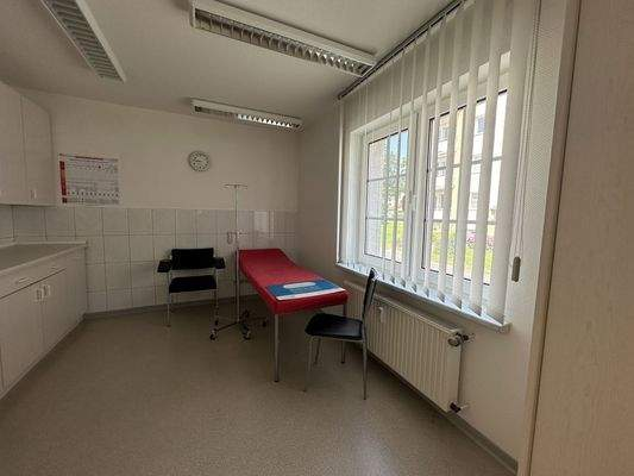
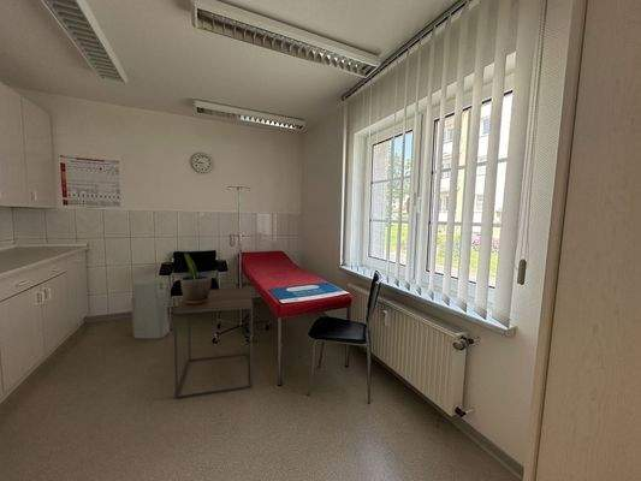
+ side table [173,286,254,399]
+ potted plant [179,251,213,304]
+ air purifier [130,278,171,340]
